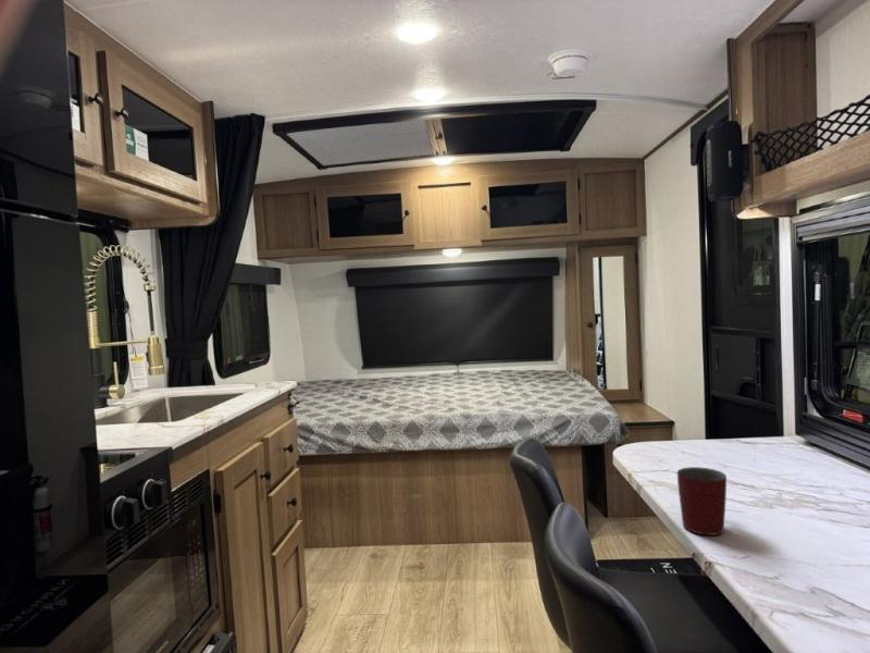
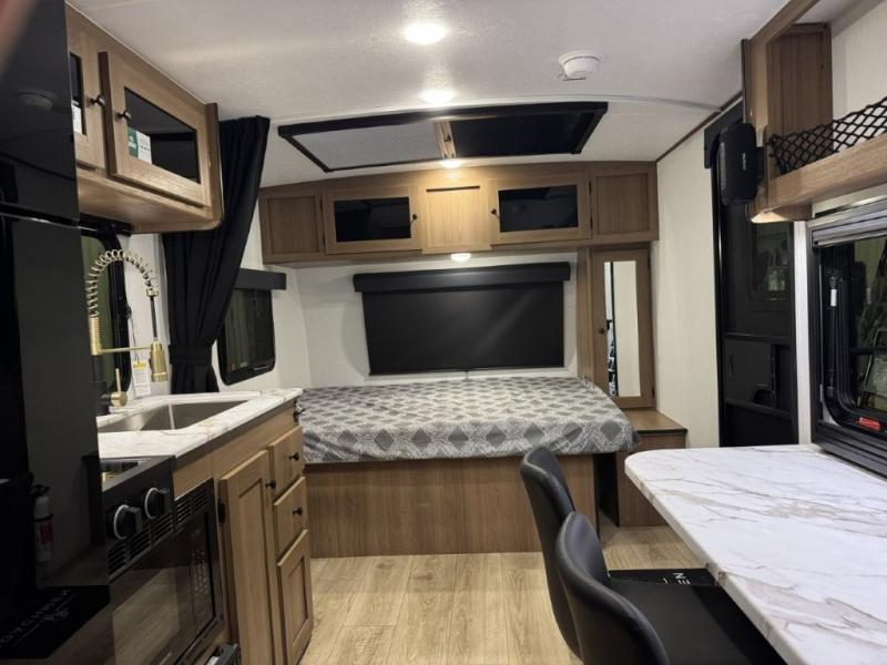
- mug [676,466,728,537]
